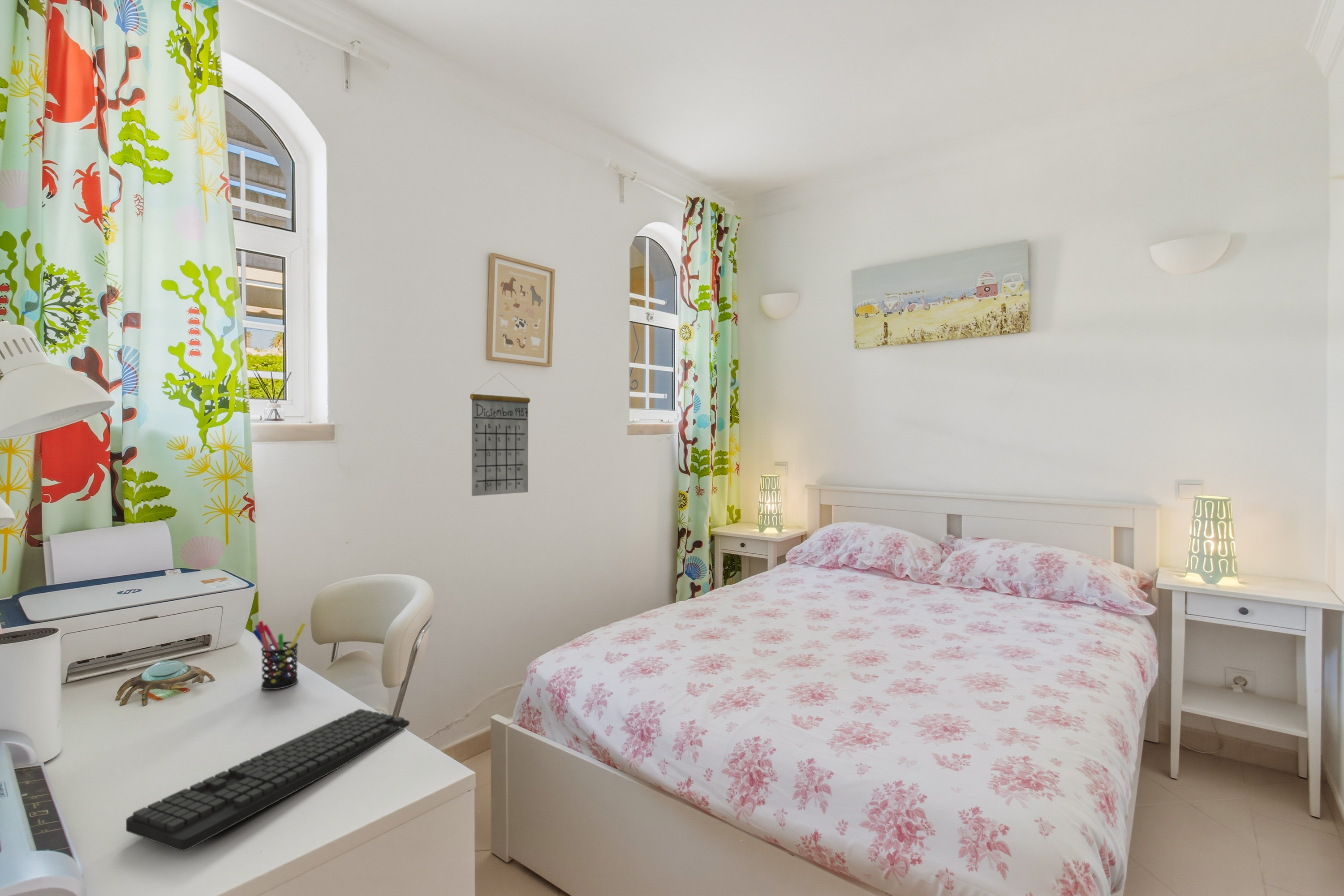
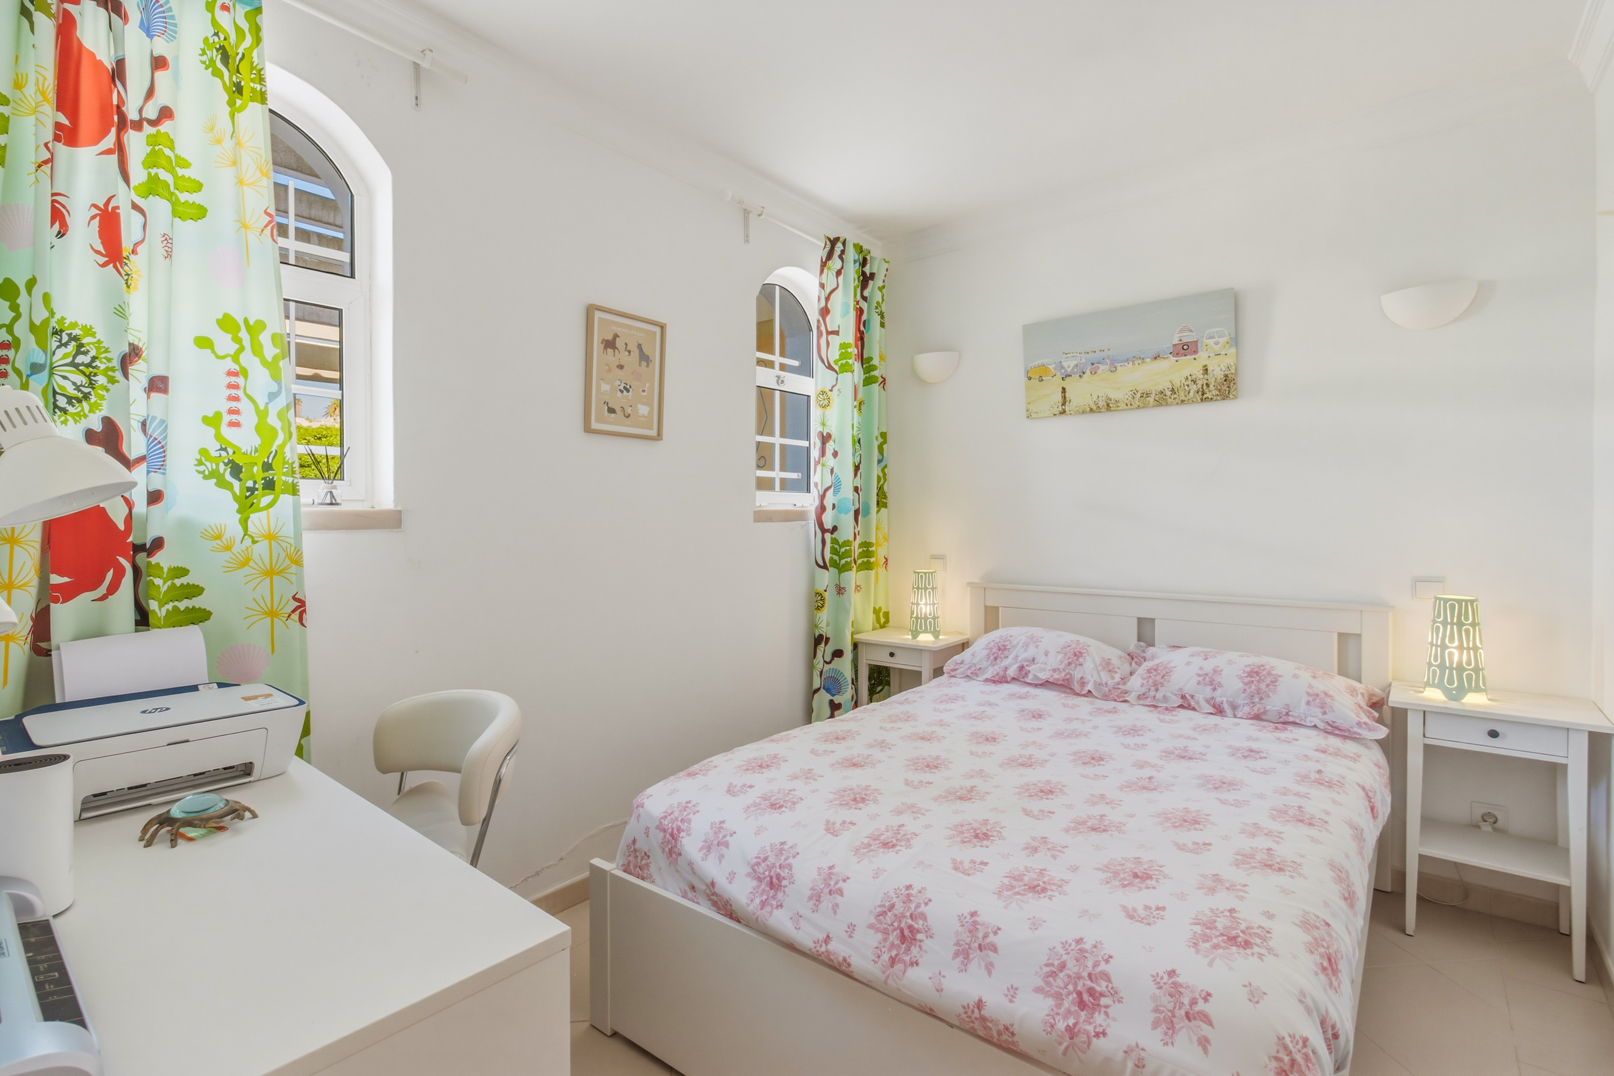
- pen holder [252,620,306,690]
- calendar [470,372,531,497]
- keyboard [125,708,410,852]
